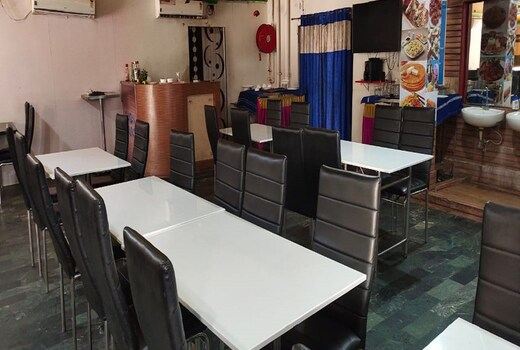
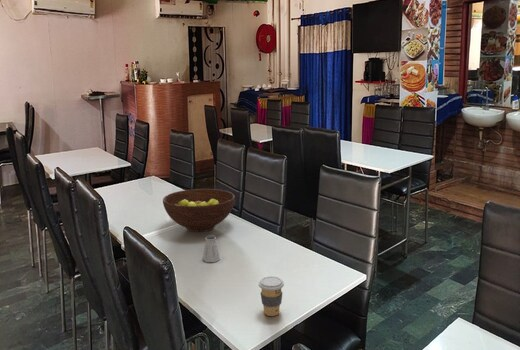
+ saltshaker [202,234,221,263]
+ coffee cup [258,275,285,317]
+ fruit bowl [162,188,236,233]
